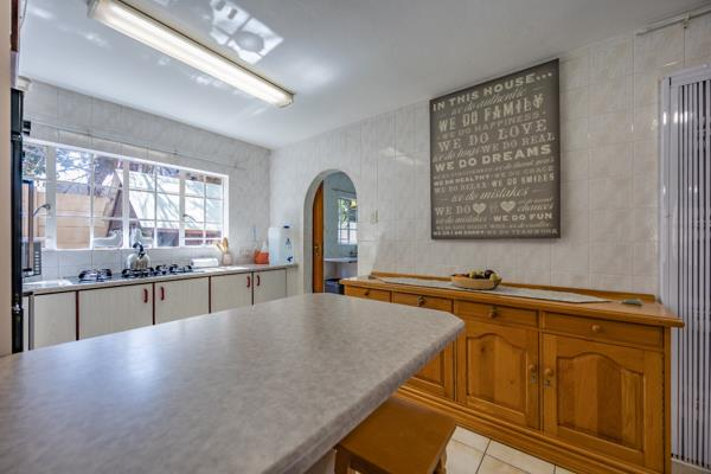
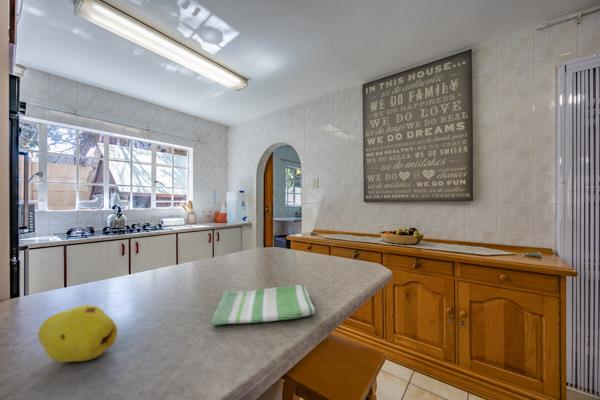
+ fruit [37,304,118,363]
+ dish towel [210,284,316,326]
